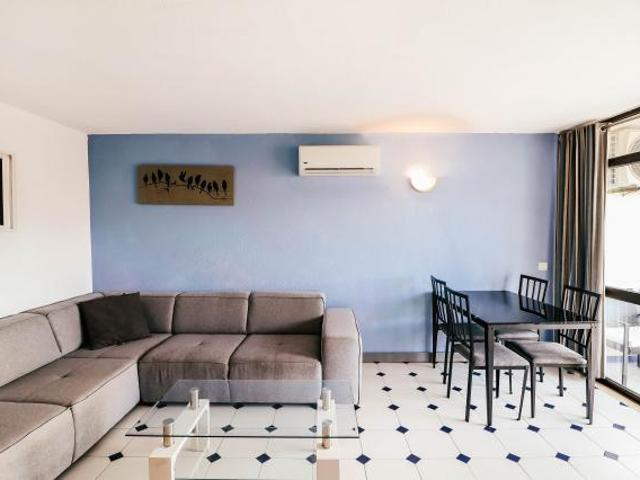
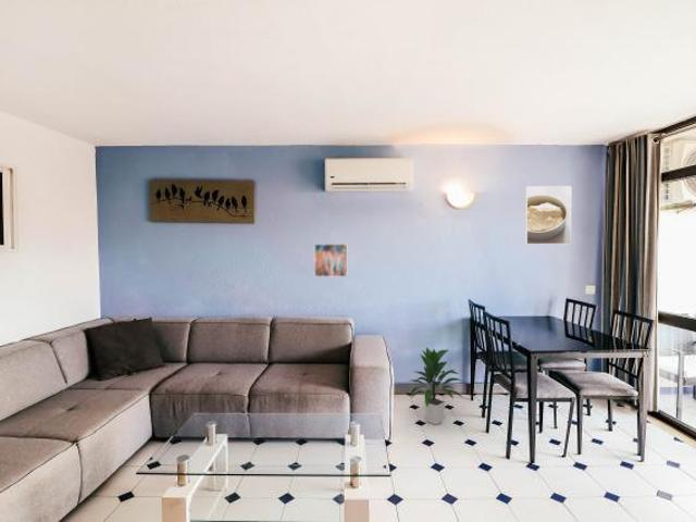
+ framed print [524,185,573,246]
+ indoor plant [409,346,464,426]
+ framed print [313,243,348,278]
